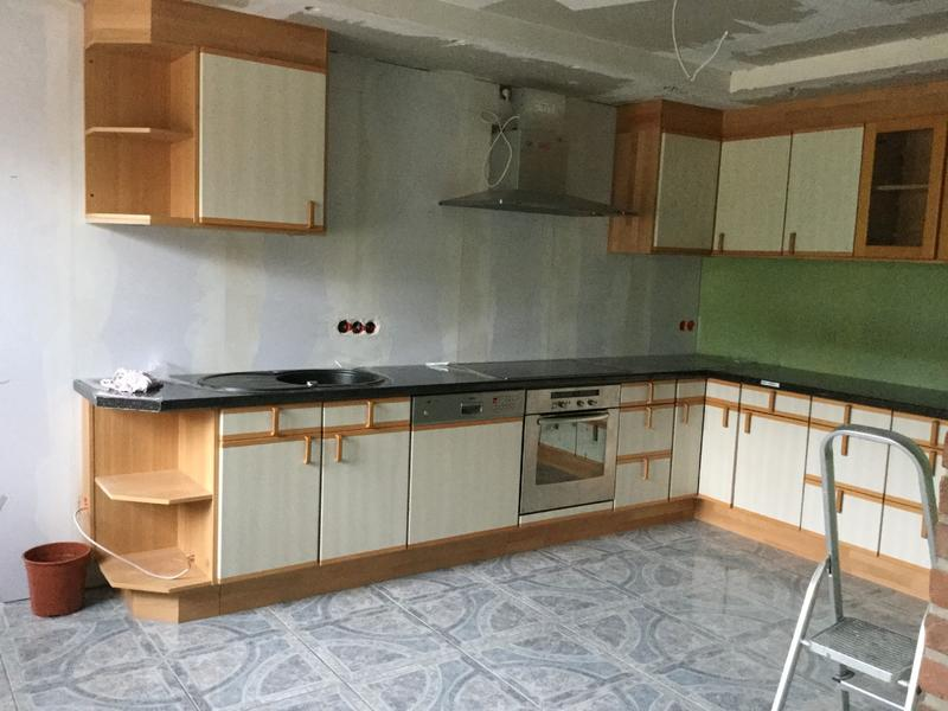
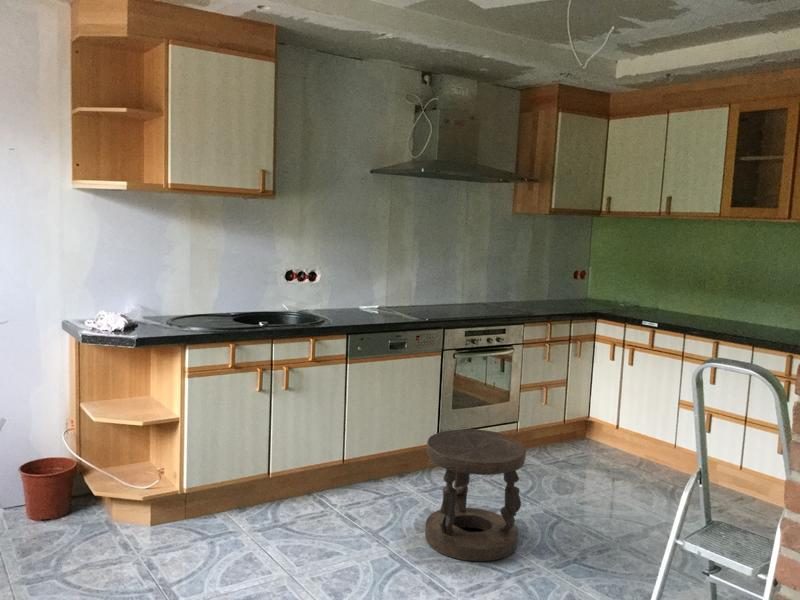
+ stool [424,428,527,562]
